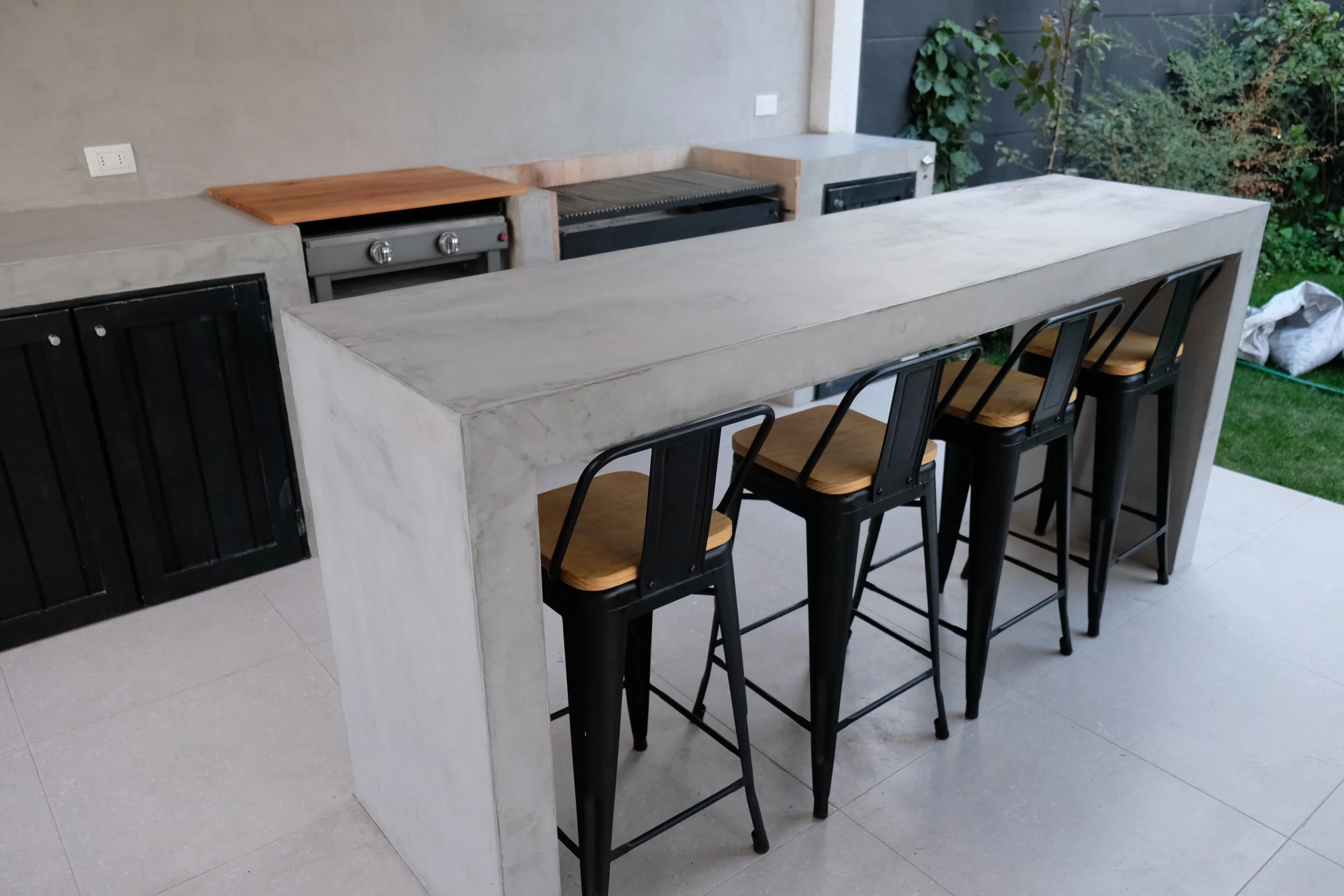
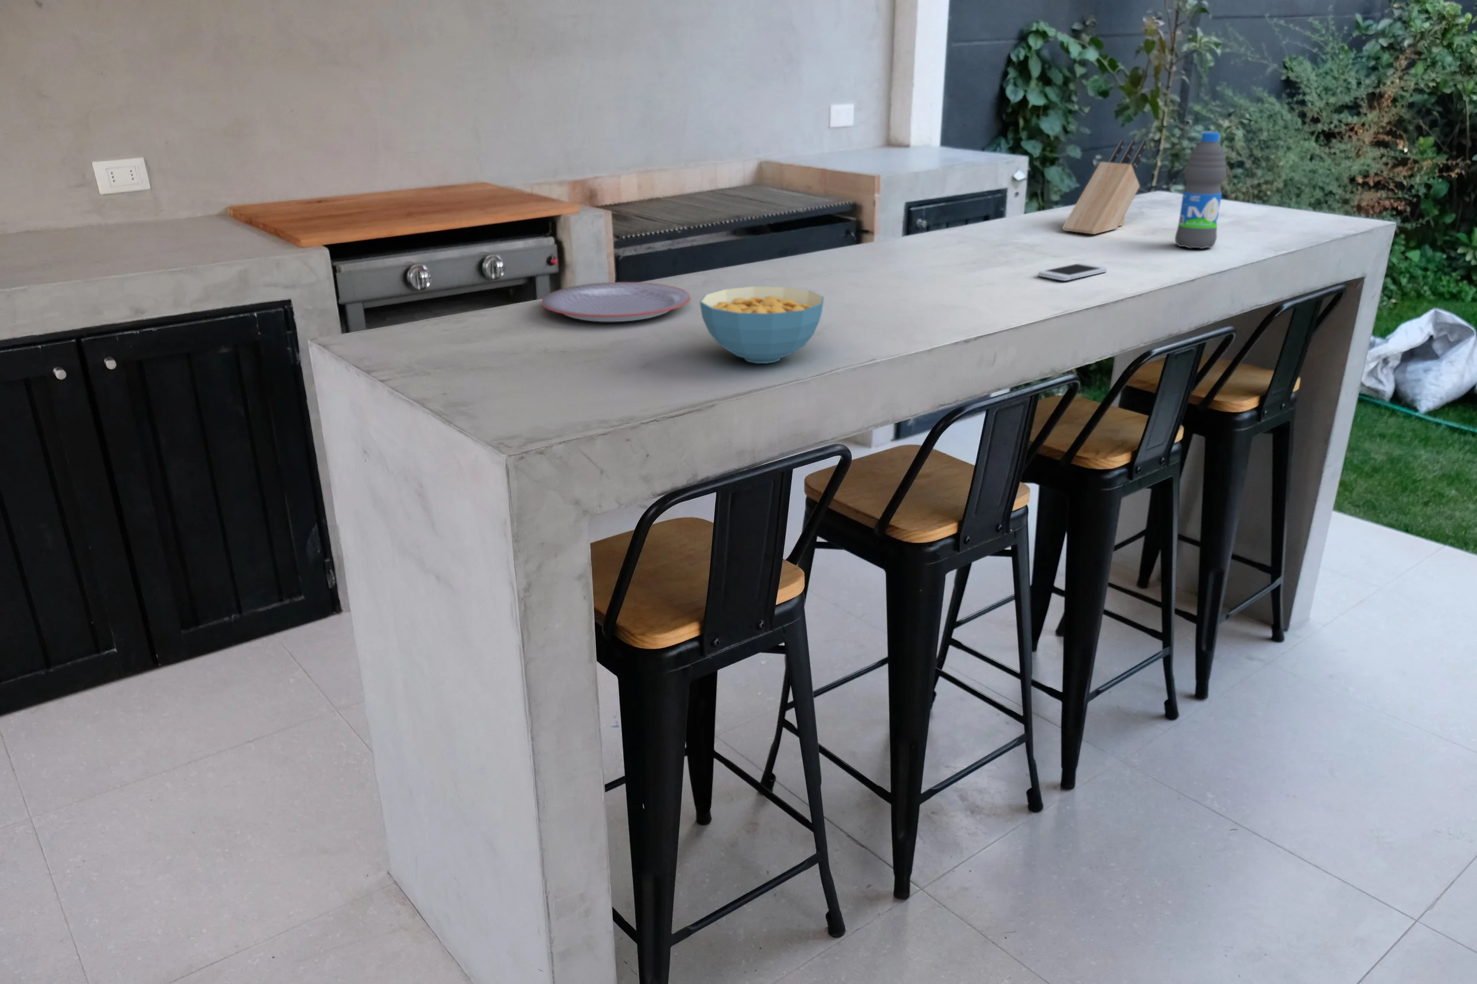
+ plate [541,281,691,322]
+ knife block [1062,139,1146,235]
+ smartphone [1039,262,1107,281]
+ water bottle [1175,132,1228,249]
+ cereal bowl [699,286,824,365]
